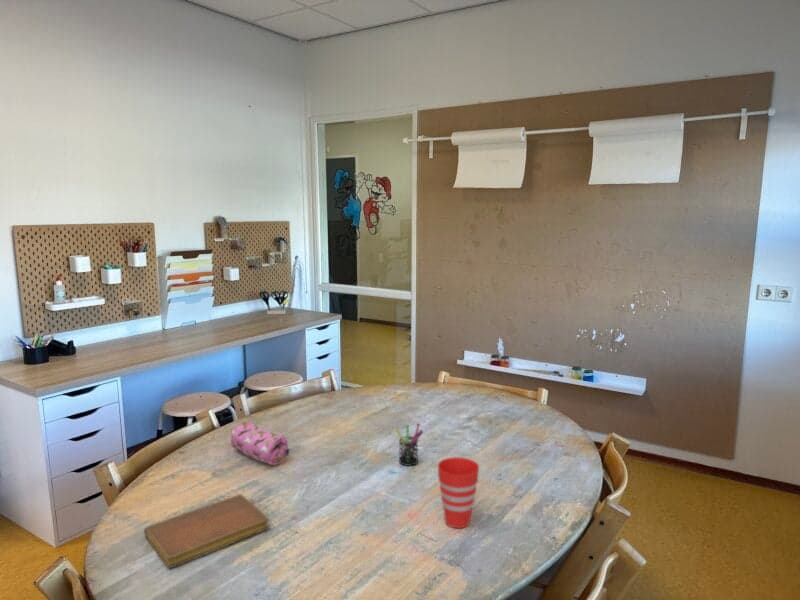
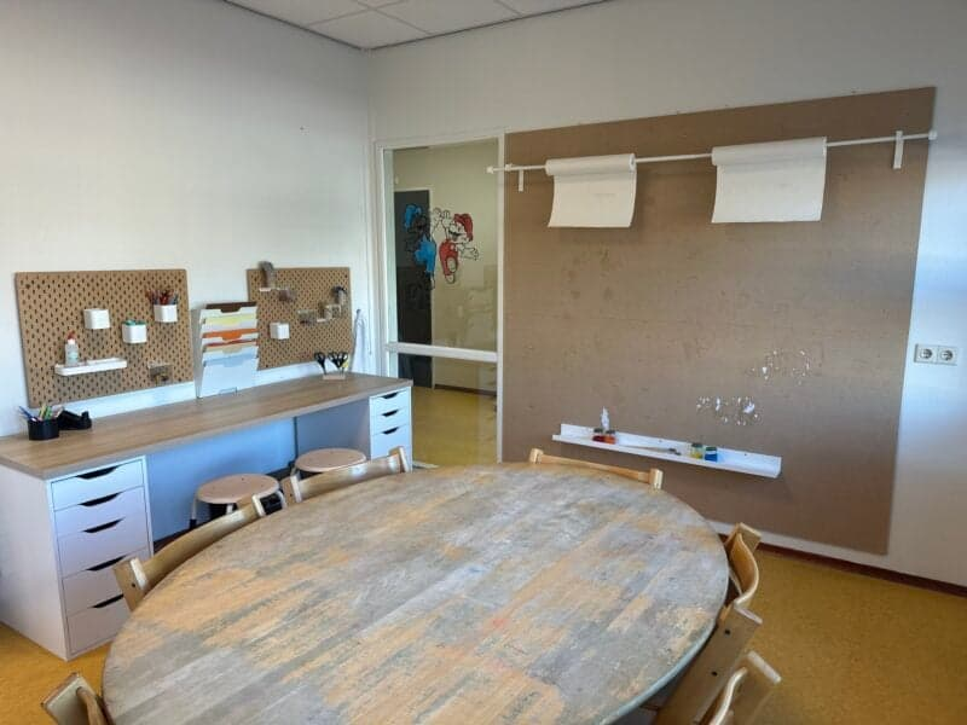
- cup [437,456,480,529]
- pencil case [230,421,290,466]
- pen holder [394,422,424,467]
- notebook [143,493,271,569]
